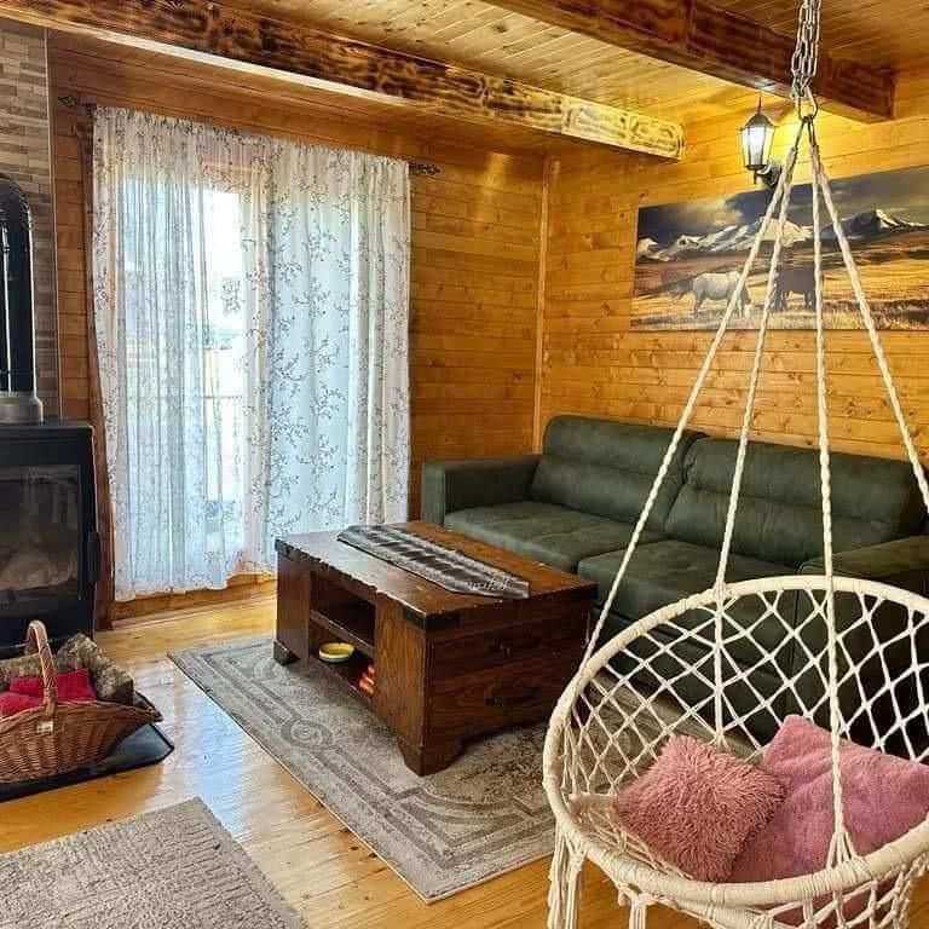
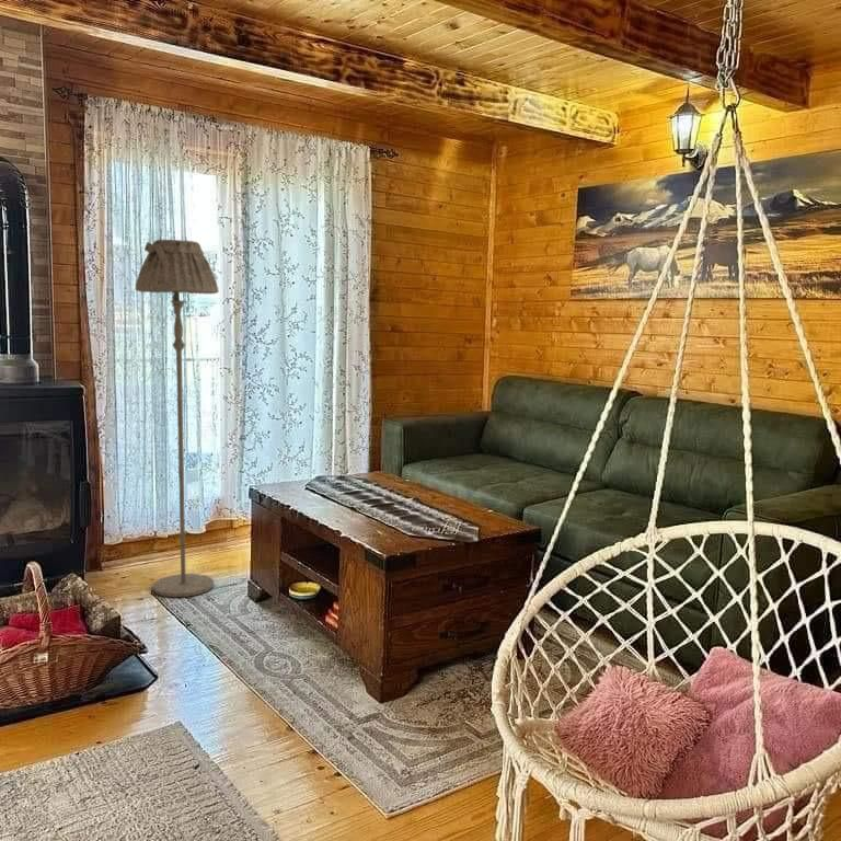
+ floor lamp [135,239,220,598]
